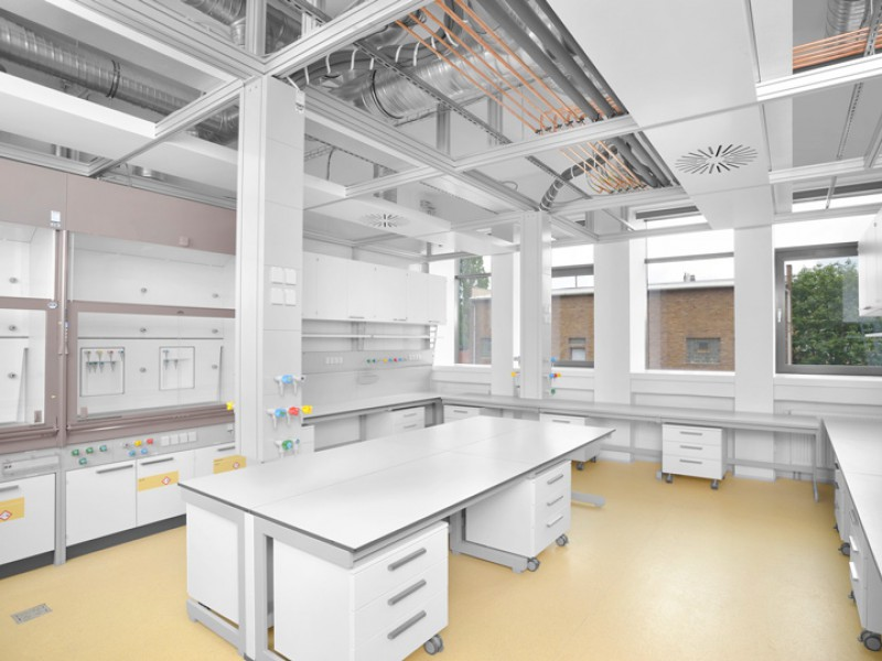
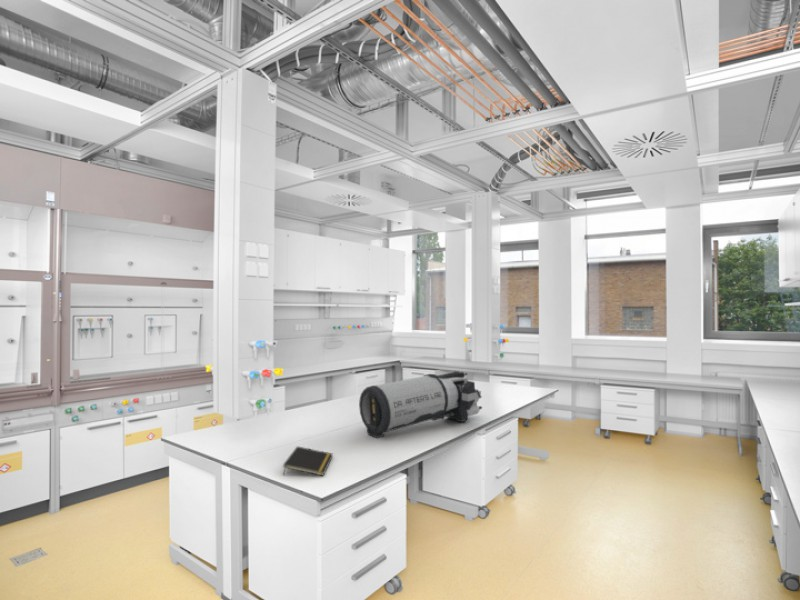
+ notepad [282,445,334,477]
+ laboratory equipment [358,370,483,439]
